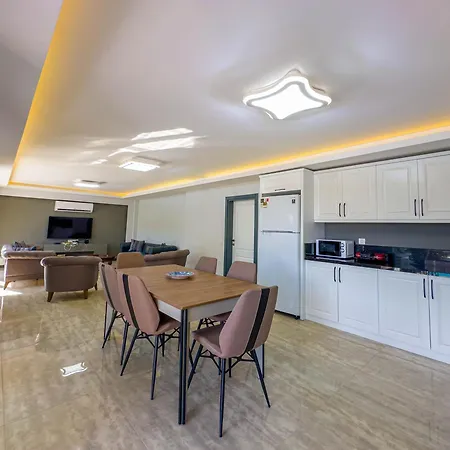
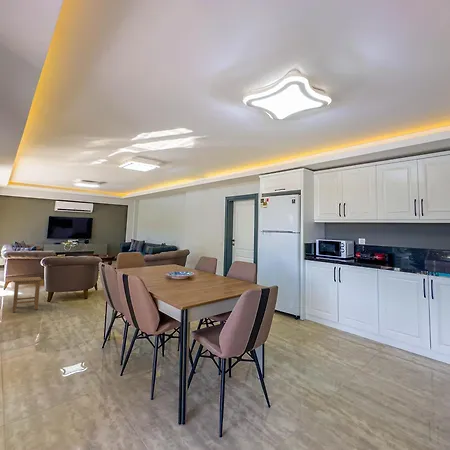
+ stool [12,276,42,313]
